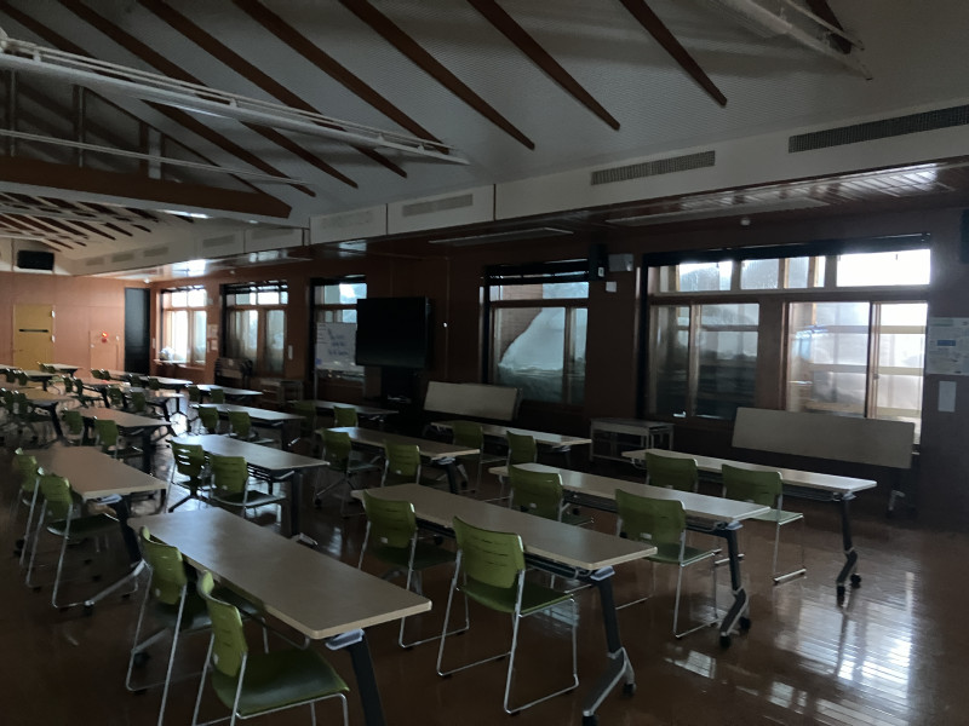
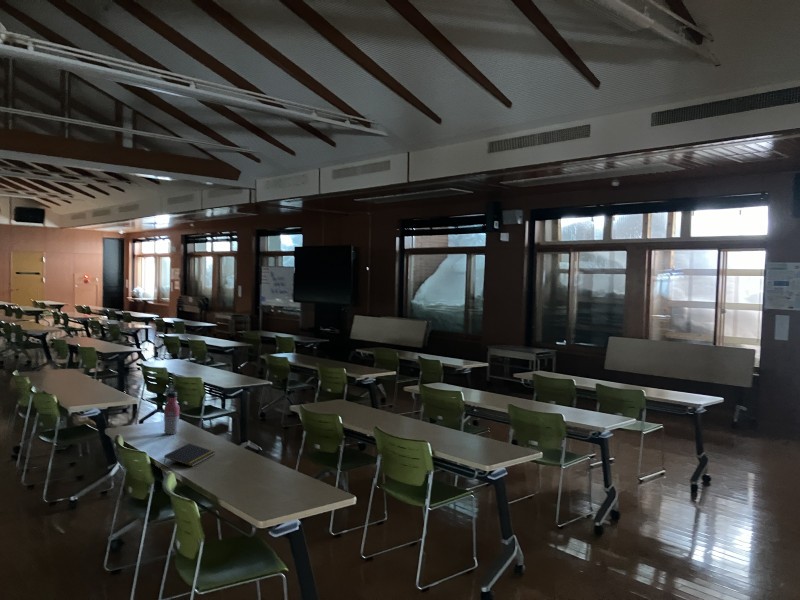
+ water bottle [163,391,181,435]
+ notepad [163,443,216,468]
